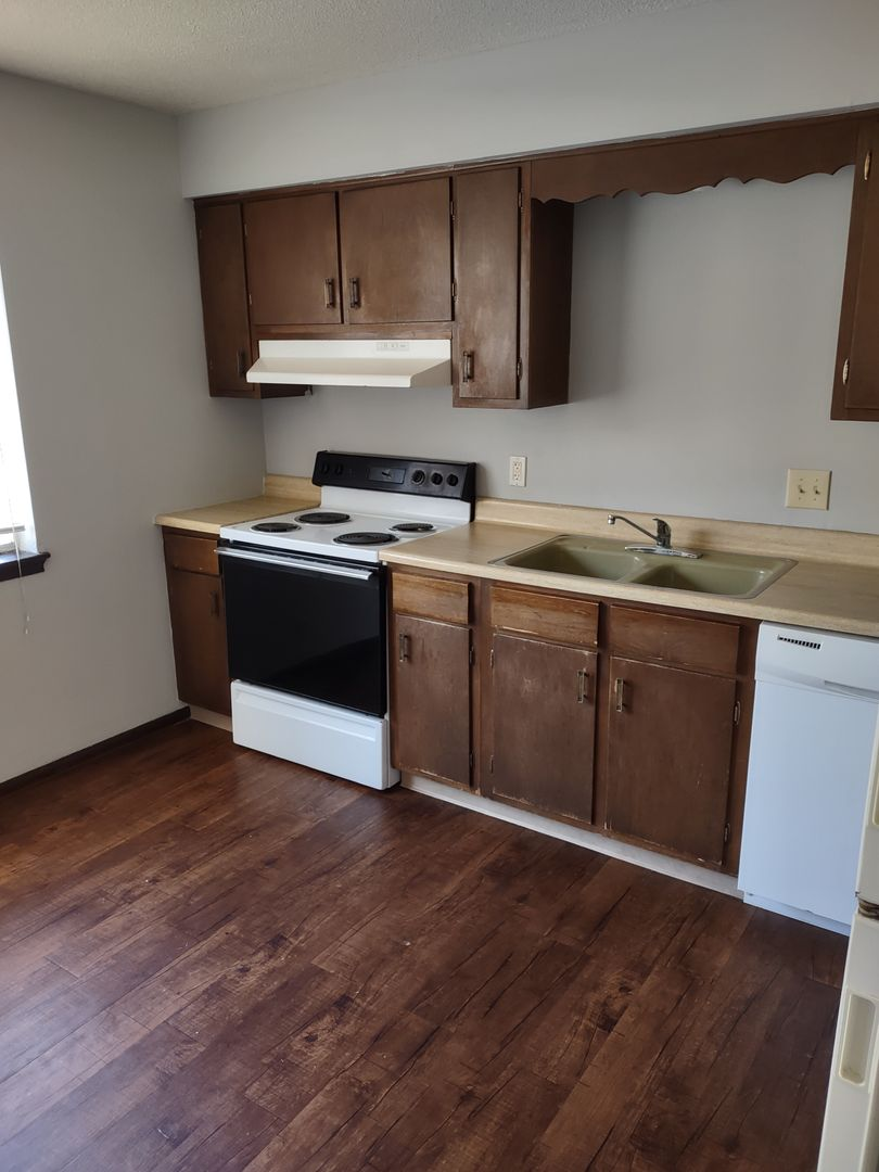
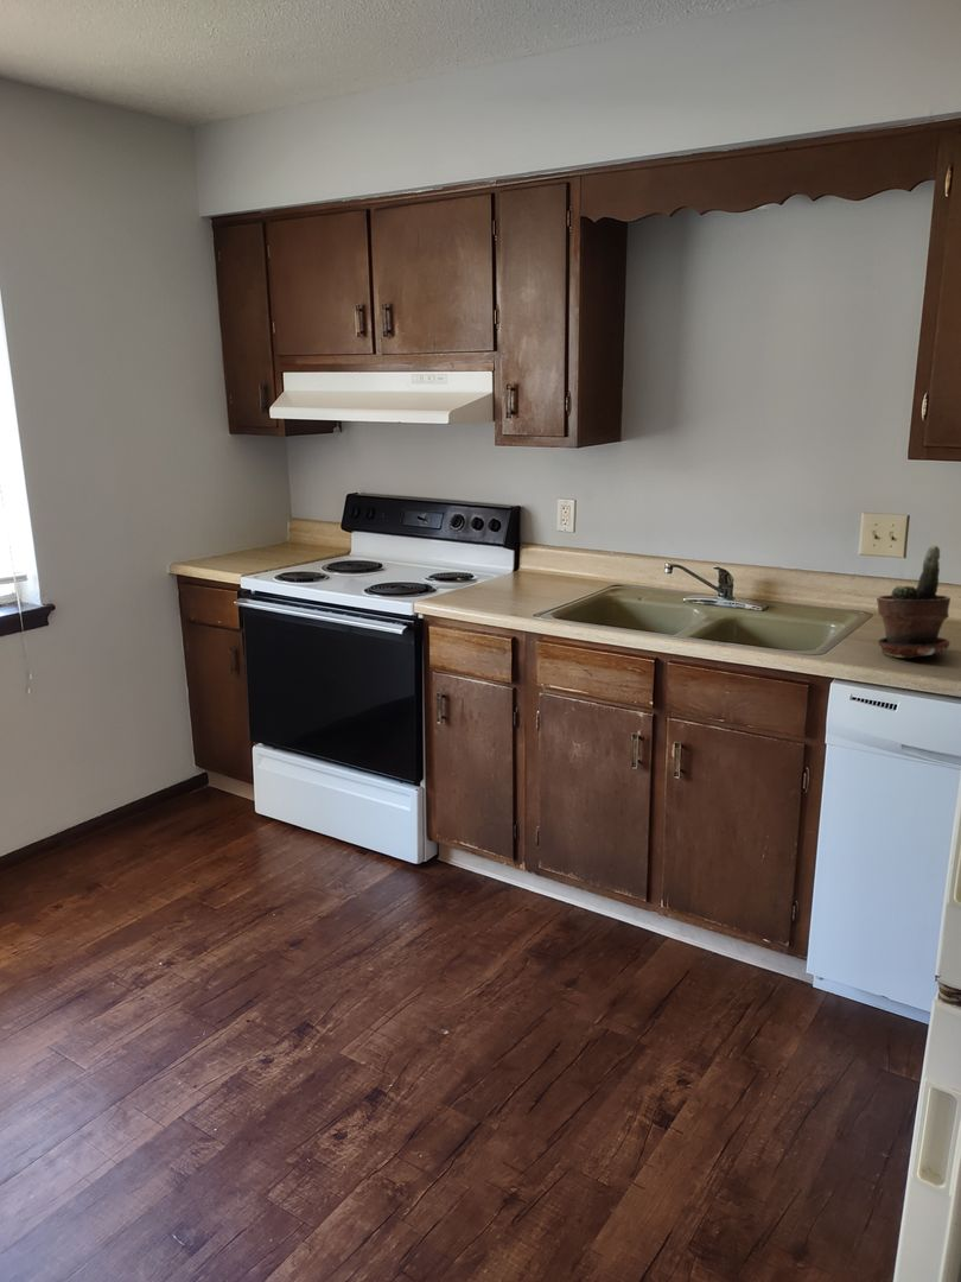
+ potted plant [876,544,952,659]
